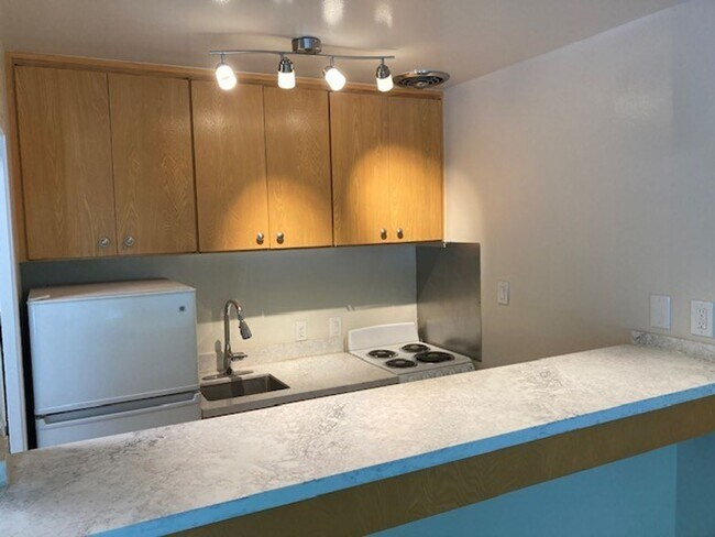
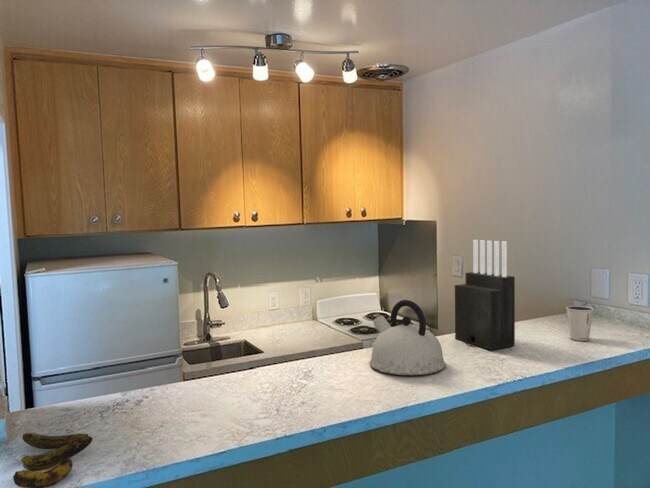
+ kettle [369,299,446,376]
+ knife block [454,239,516,351]
+ banana [12,432,94,488]
+ dixie cup [565,305,595,342]
